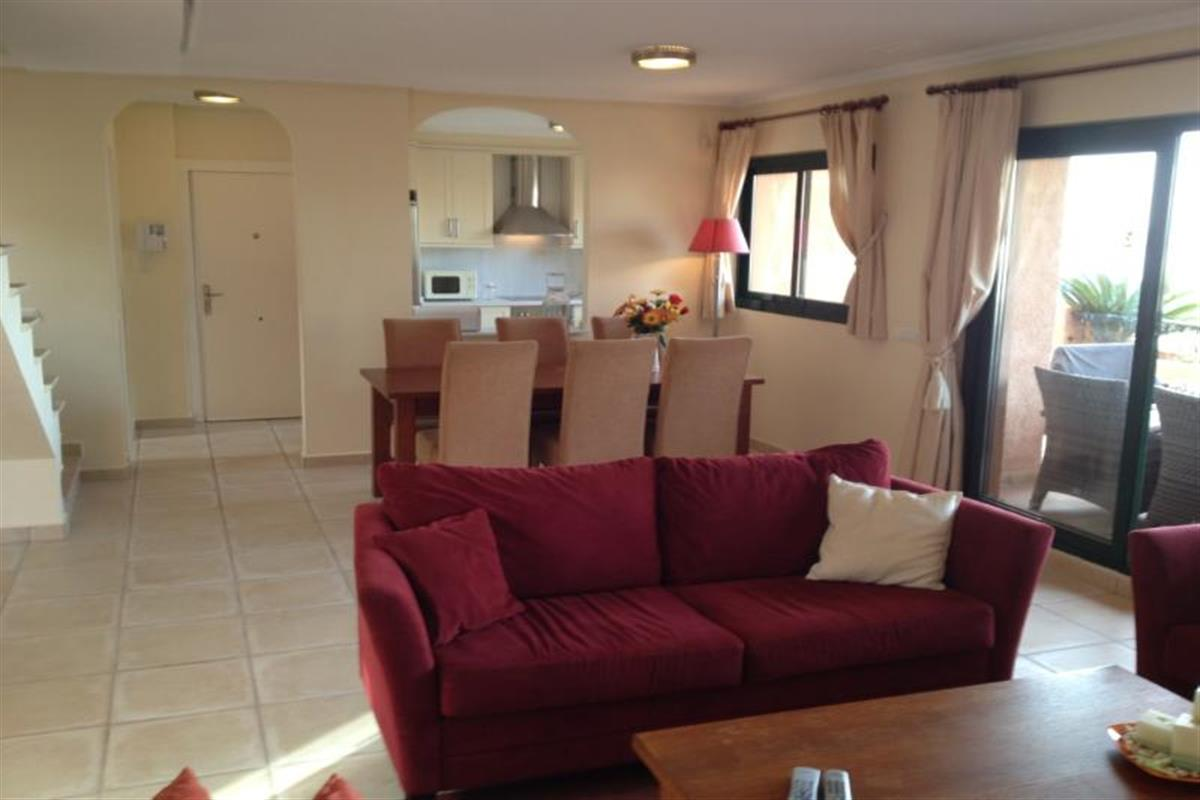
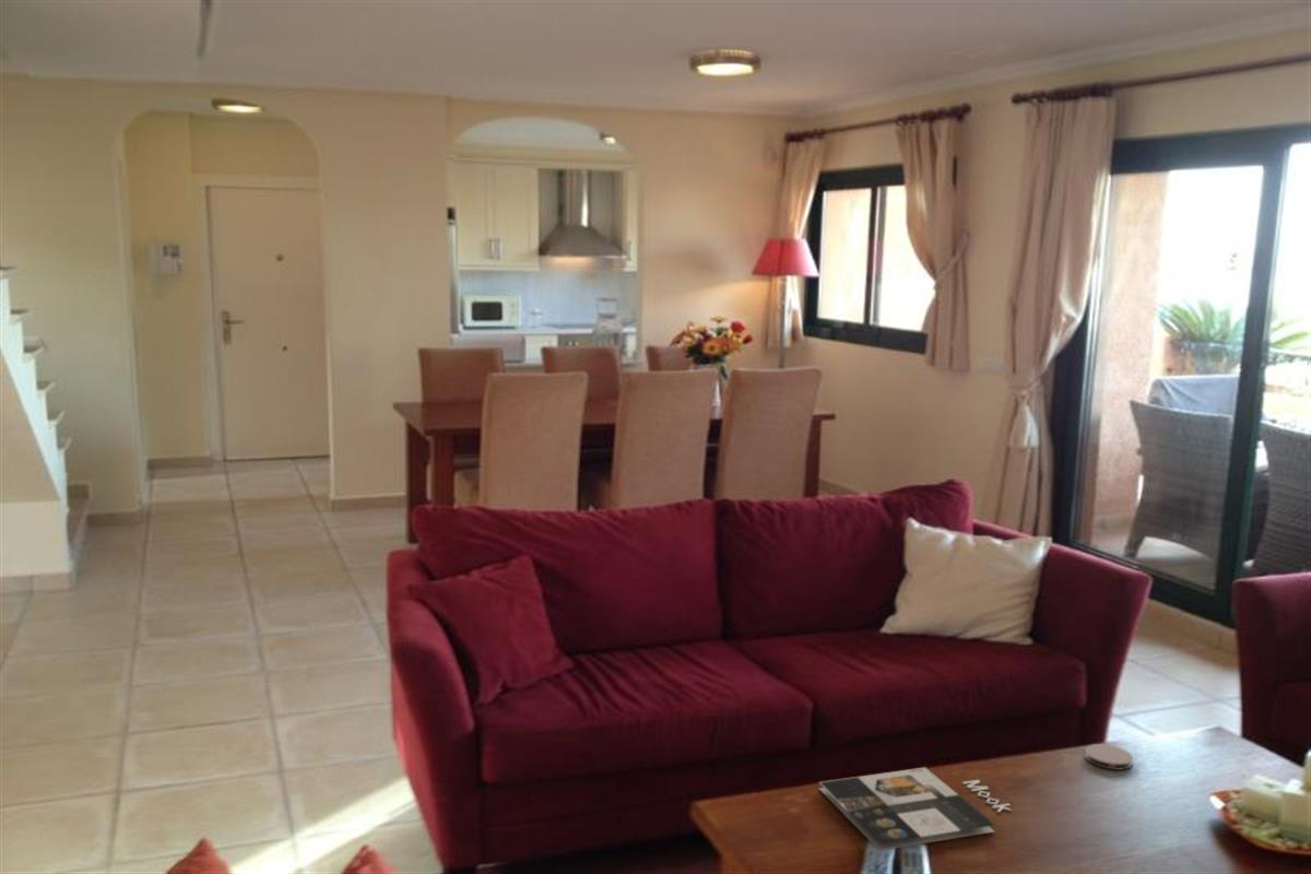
+ coaster [1084,743,1134,771]
+ magazine [817,766,1012,852]
